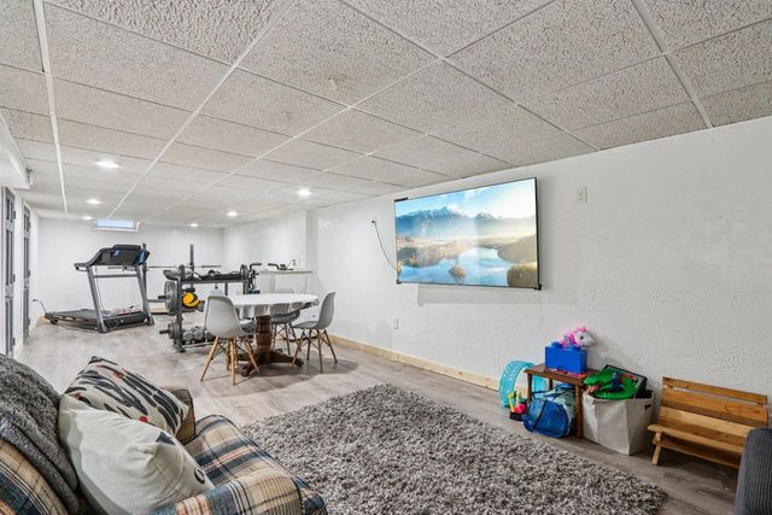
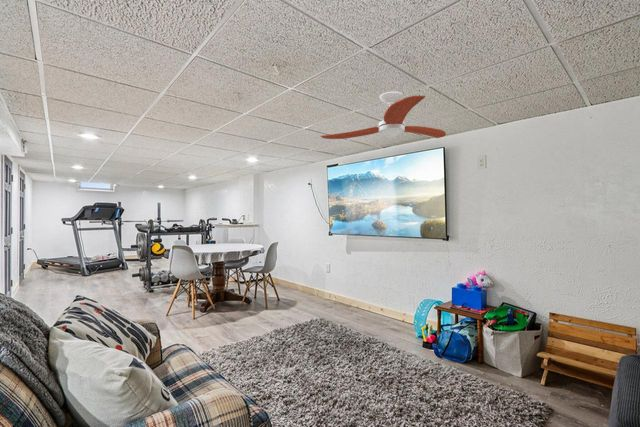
+ ceiling fan [320,90,447,140]
